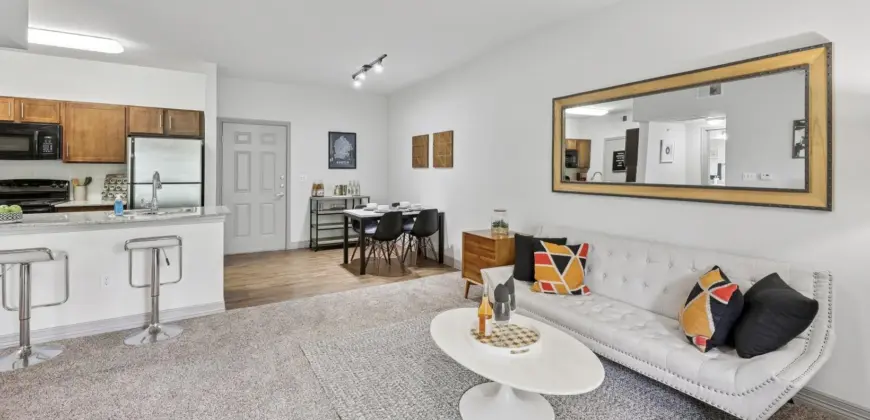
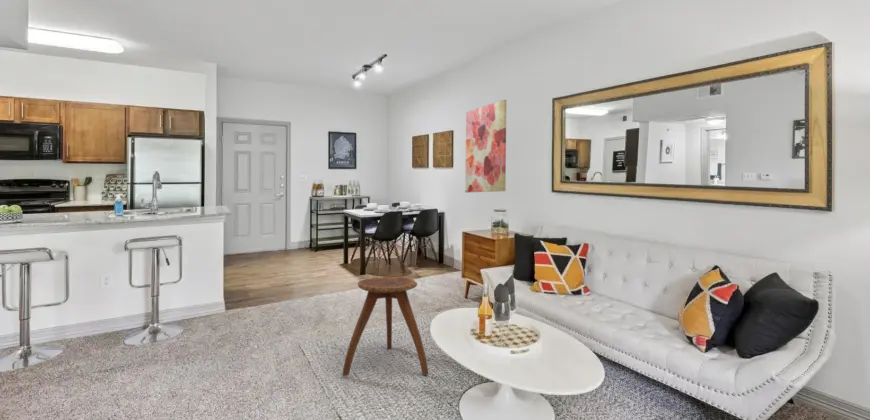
+ wall art [464,99,508,193]
+ stool [342,276,429,377]
